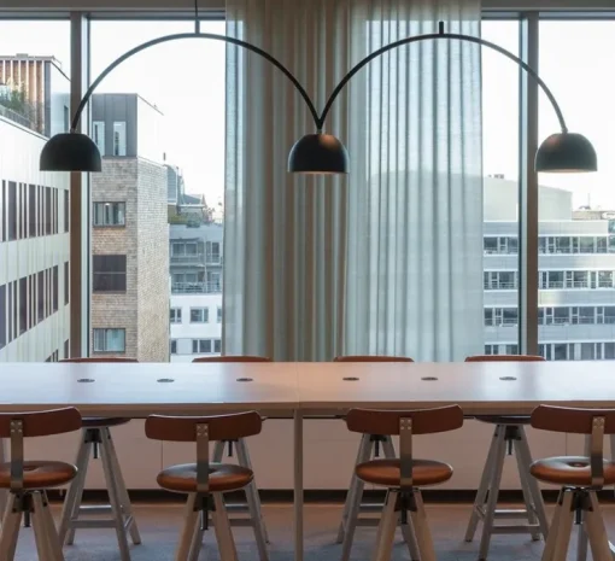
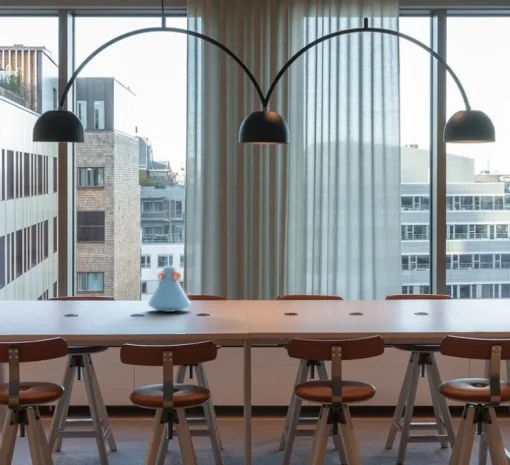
+ vase [147,265,192,313]
